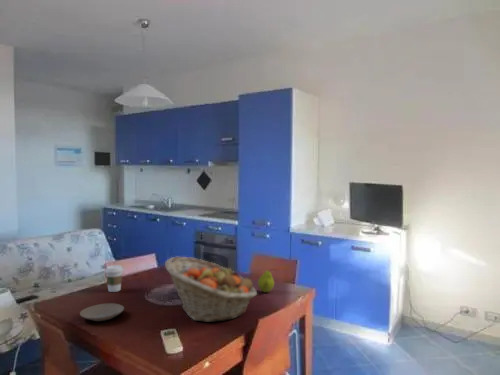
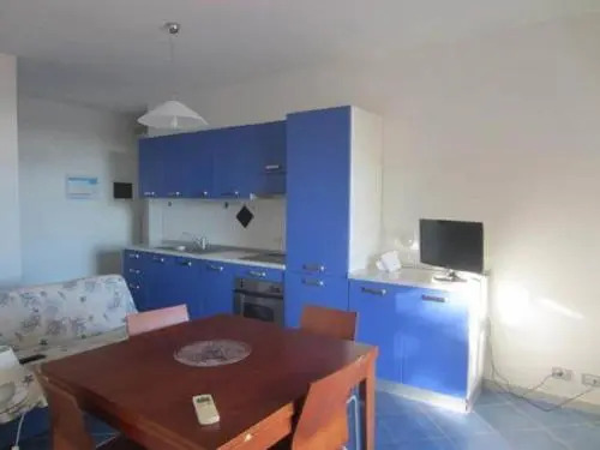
- coffee cup [104,264,125,293]
- plate [79,302,125,322]
- fruit [257,268,278,293]
- fruit basket [164,256,258,323]
